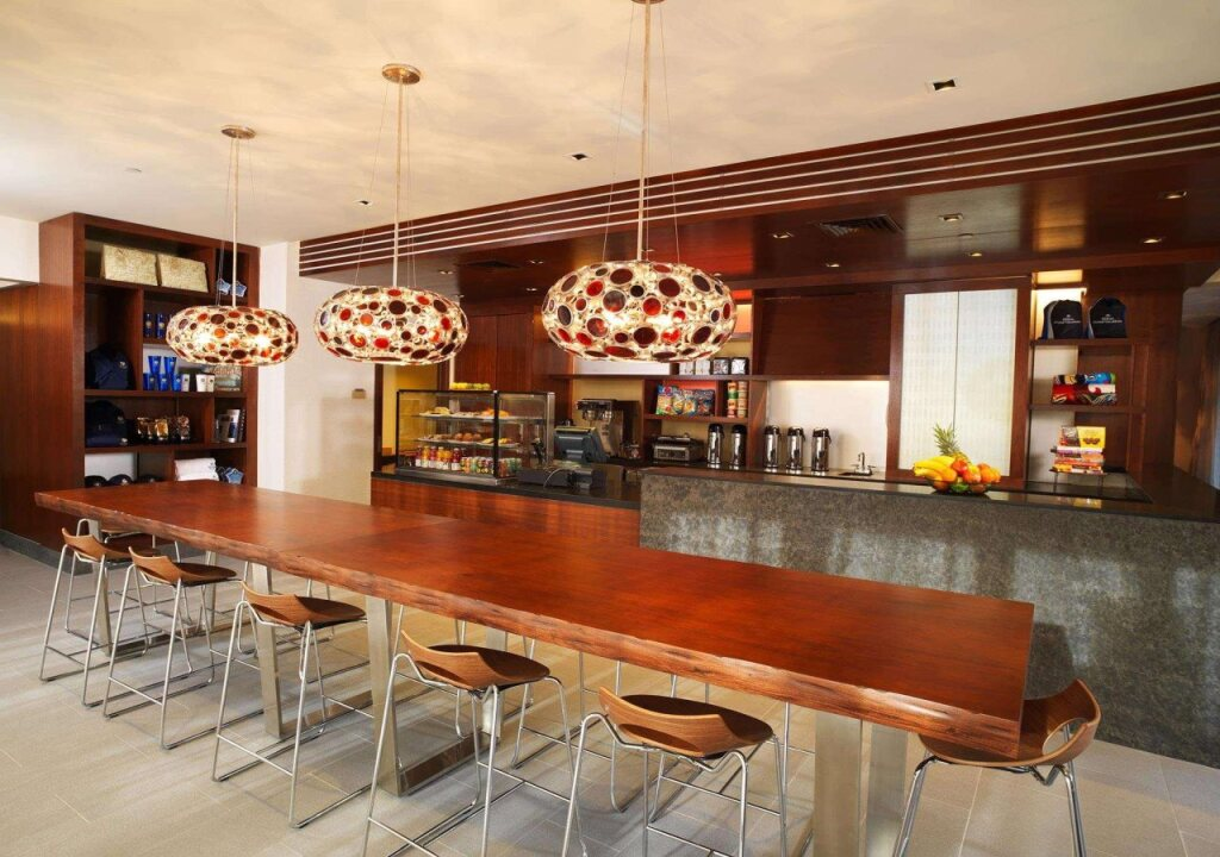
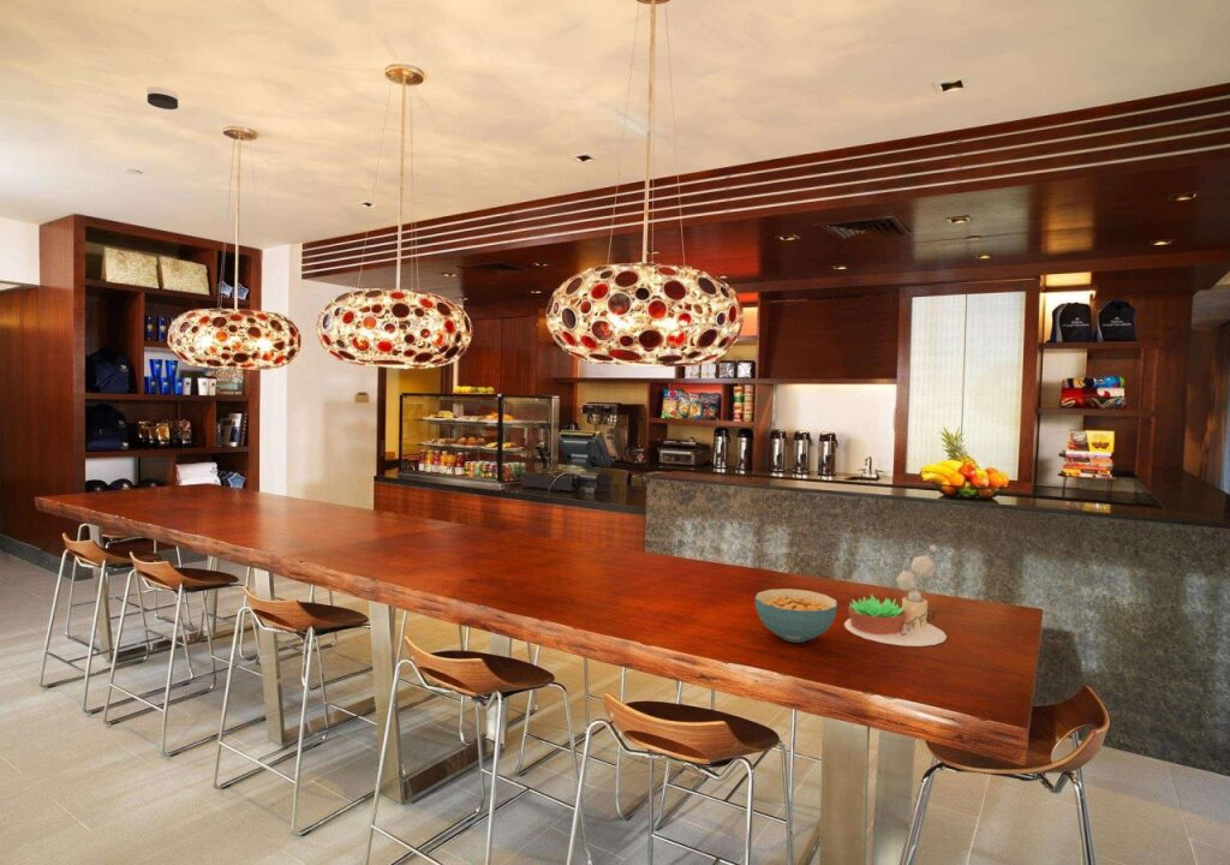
+ succulent plant [843,544,948,648]
+ cereal bowl [754,587,838,644]
+ smoke detector [147,85,179,111]
